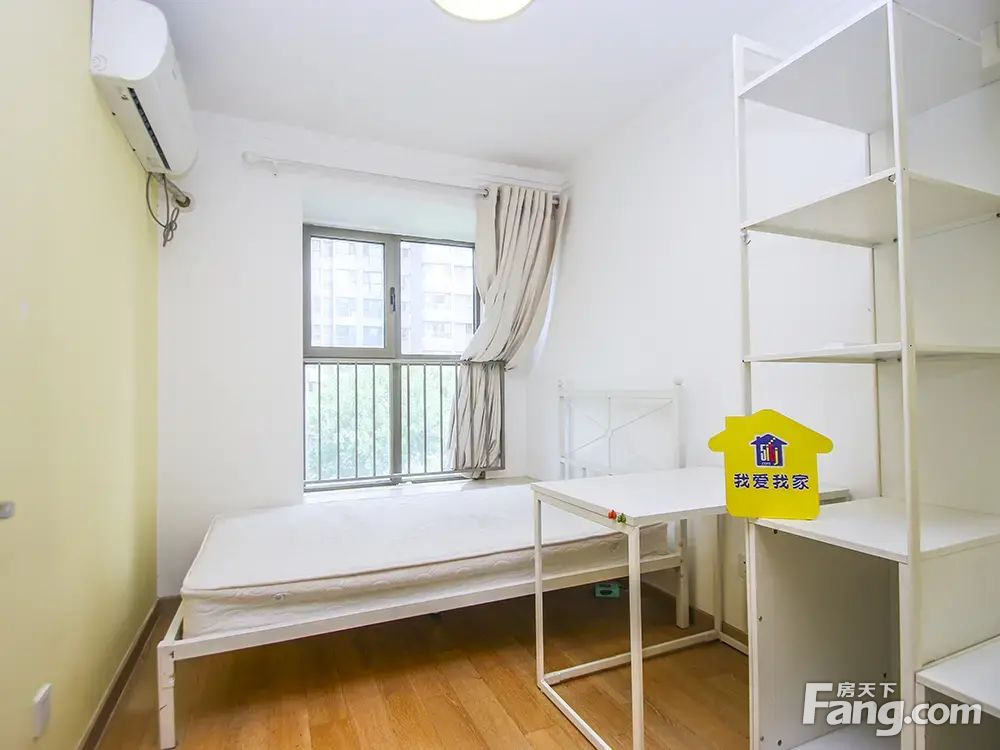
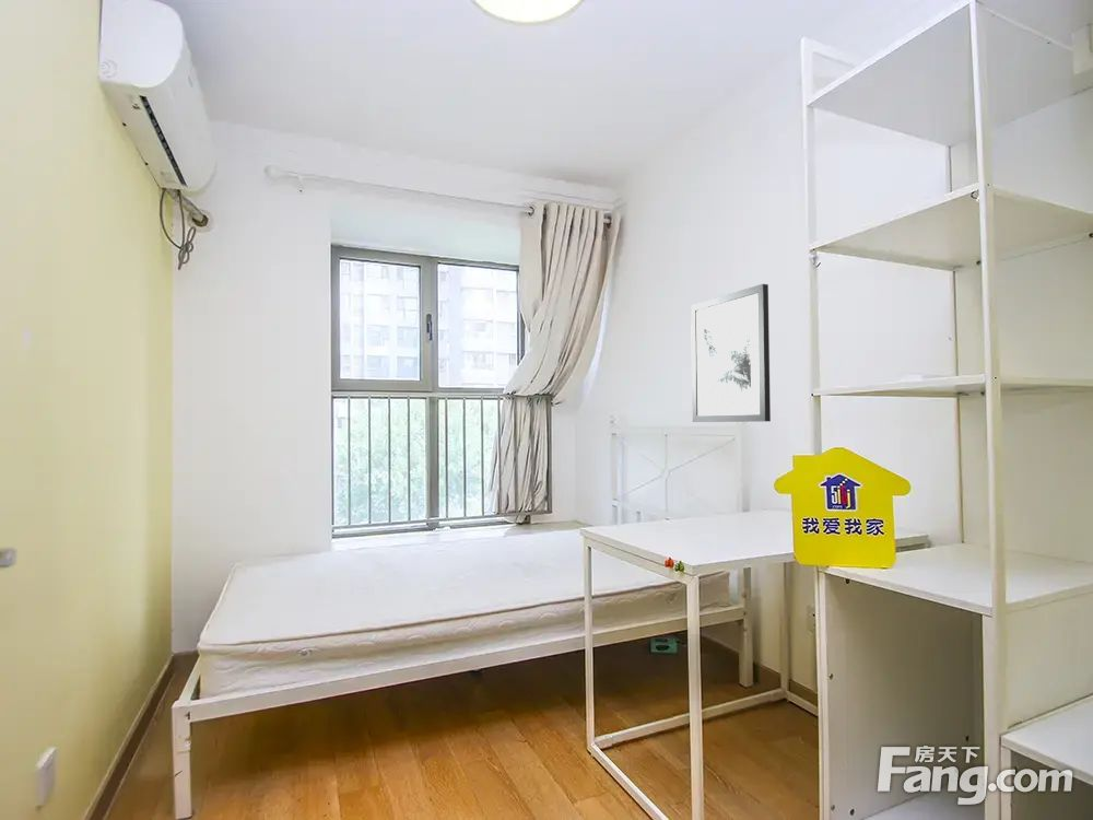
+ wall art [690,283,772,423]
